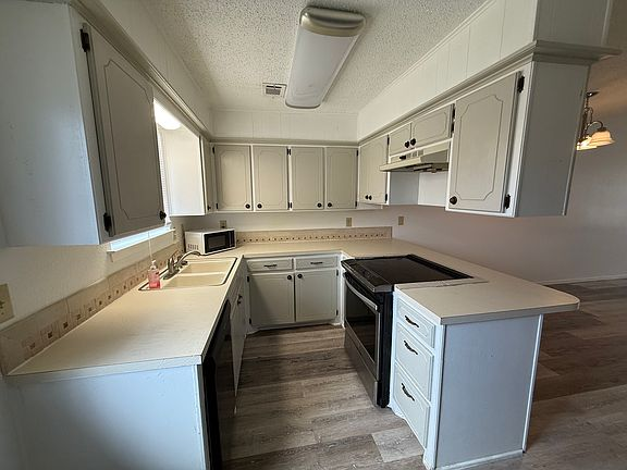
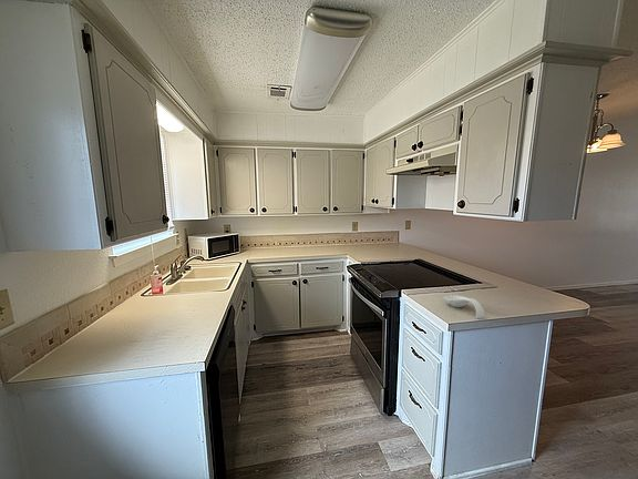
+ spoon rest [443,294,486,319]
